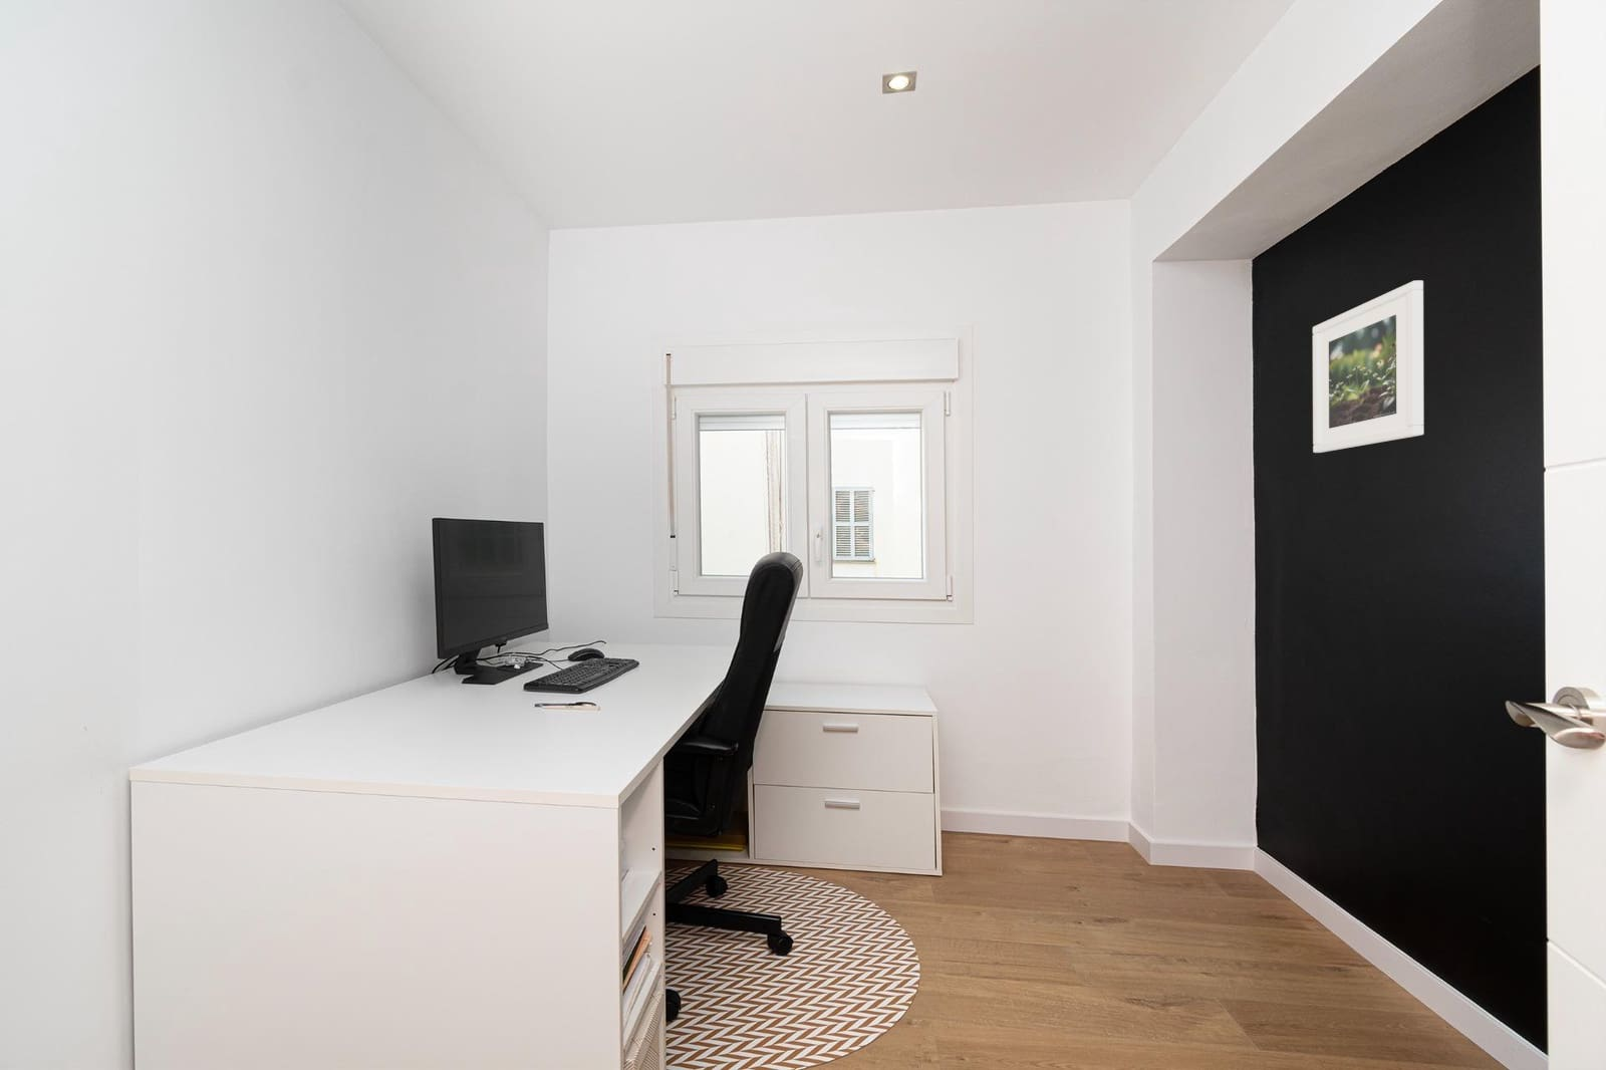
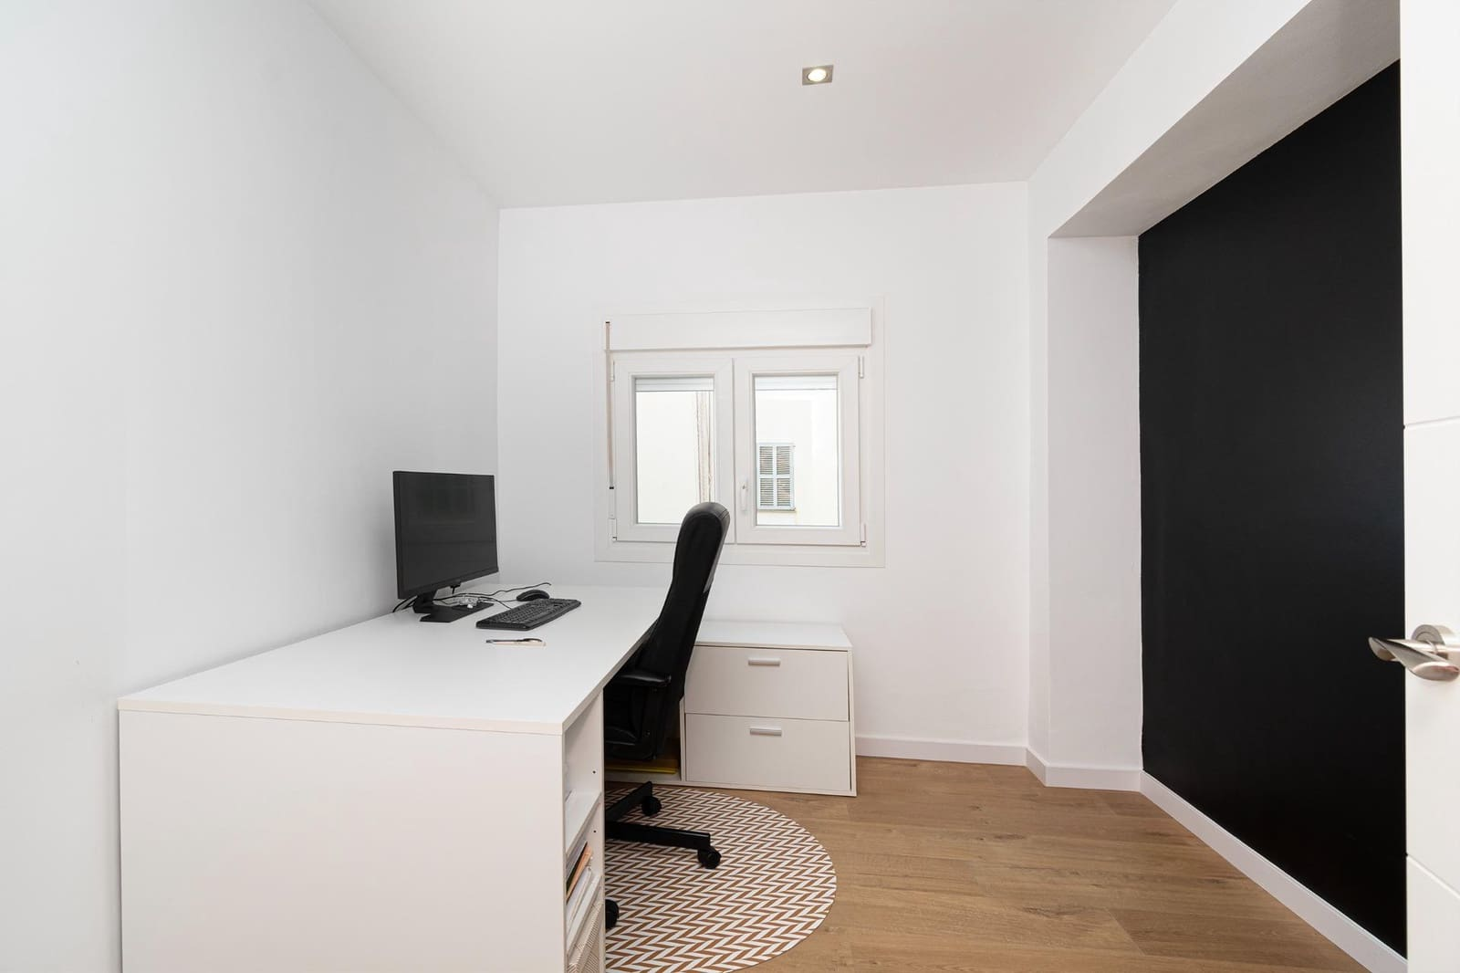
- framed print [1312,279,1425,454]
